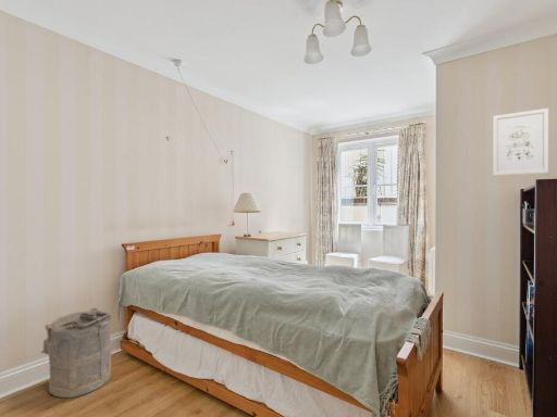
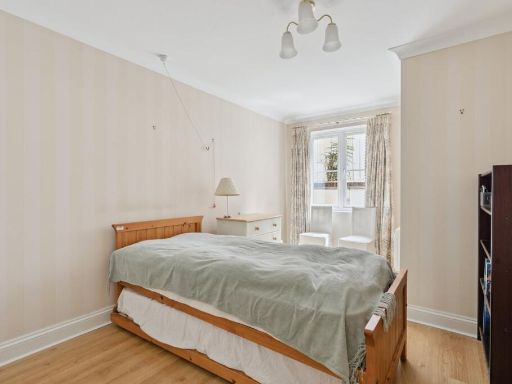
- laundry hamper [40,307,112,399]
- wall art [492,108,549,177]
